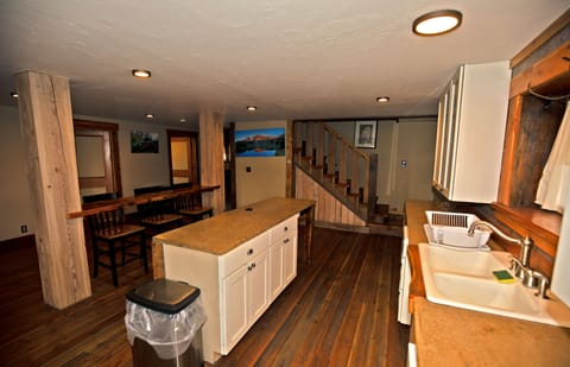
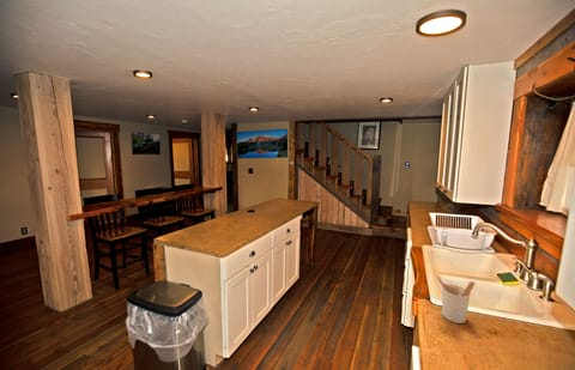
+ utensil holder [436,274,477,324]
